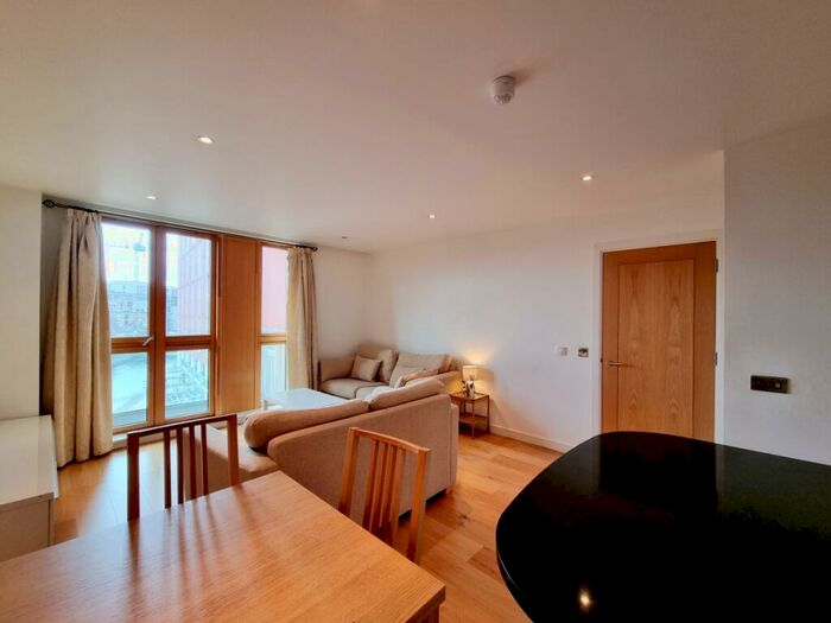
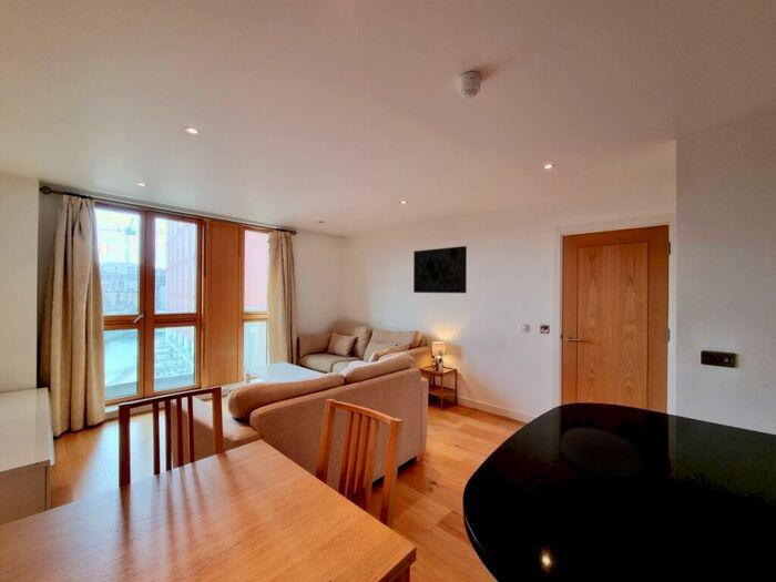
+ wall art [412,245,468,294]
+ decorative bowl [560,427,642,480]
